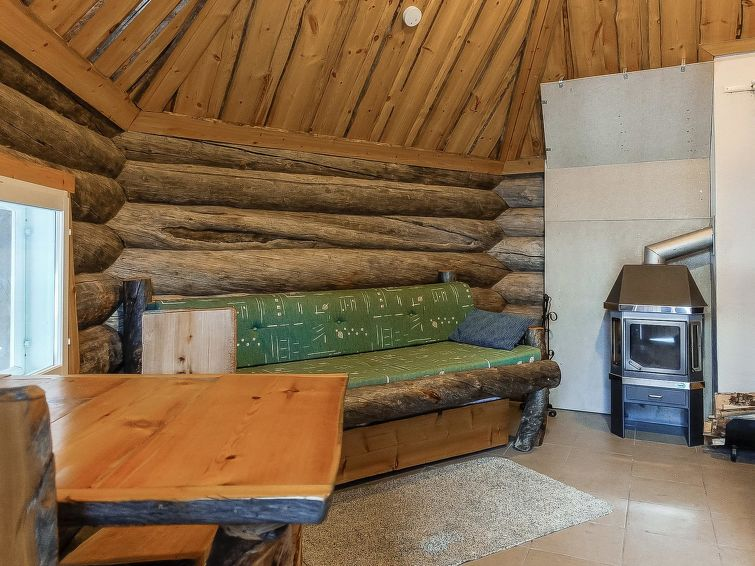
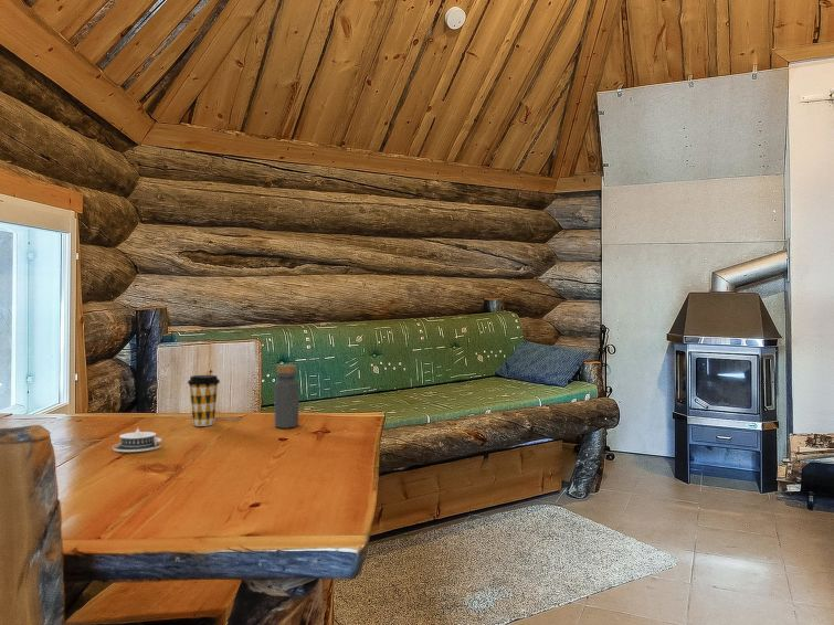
+ architectural model [112,427,162,453]
+ bottle [274,363,299,428]
+ coffee cup [187,374,221,427]
